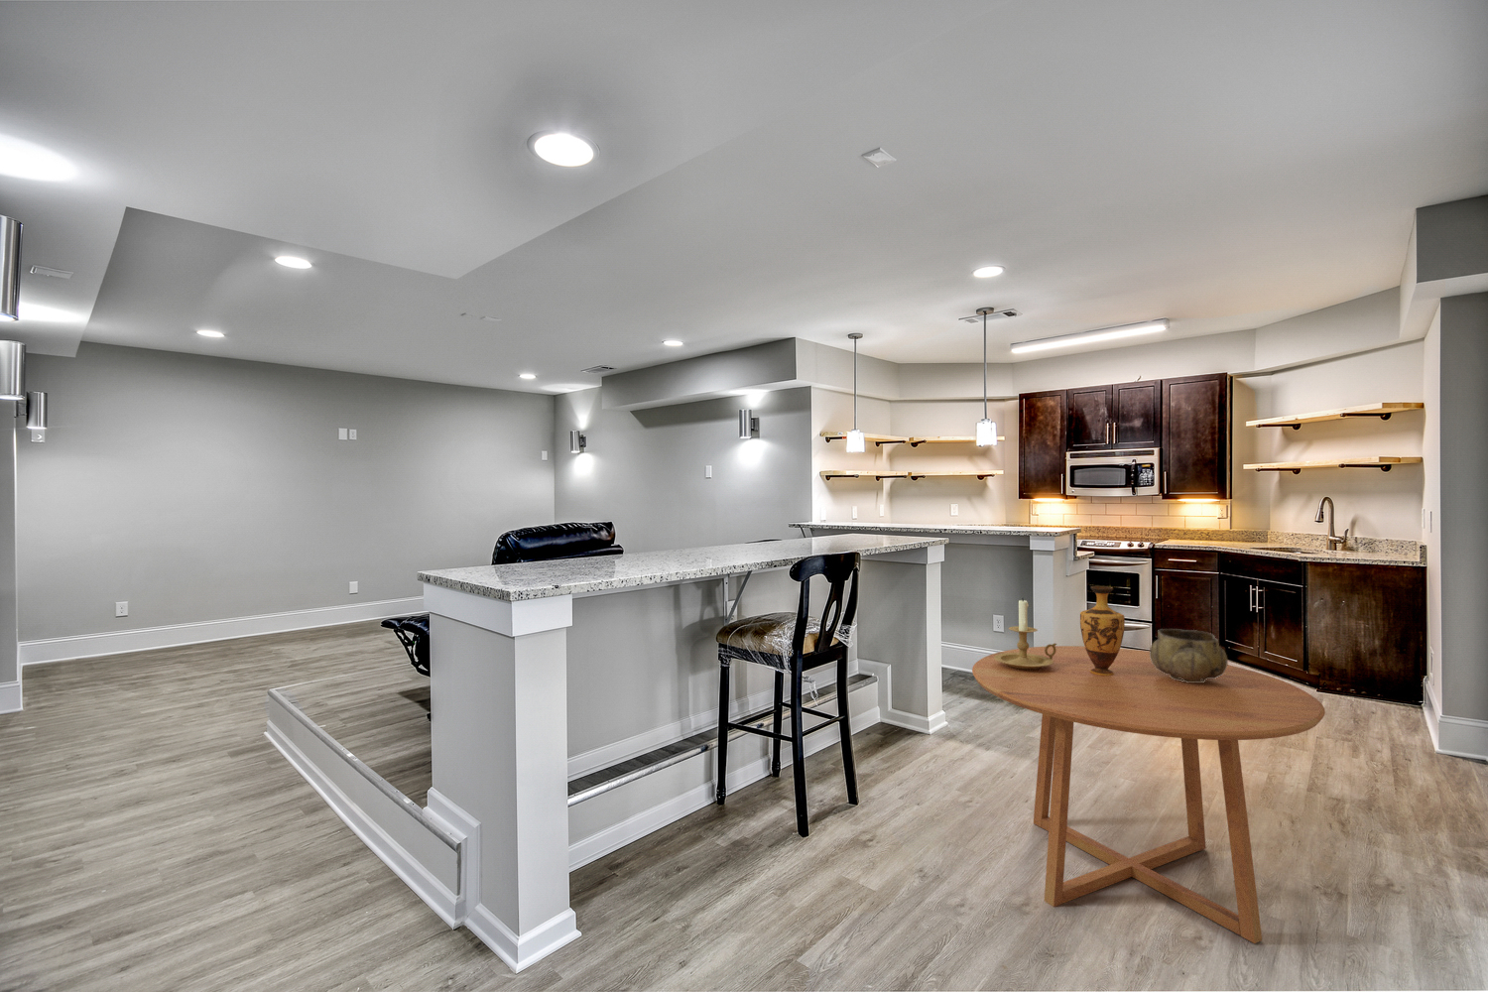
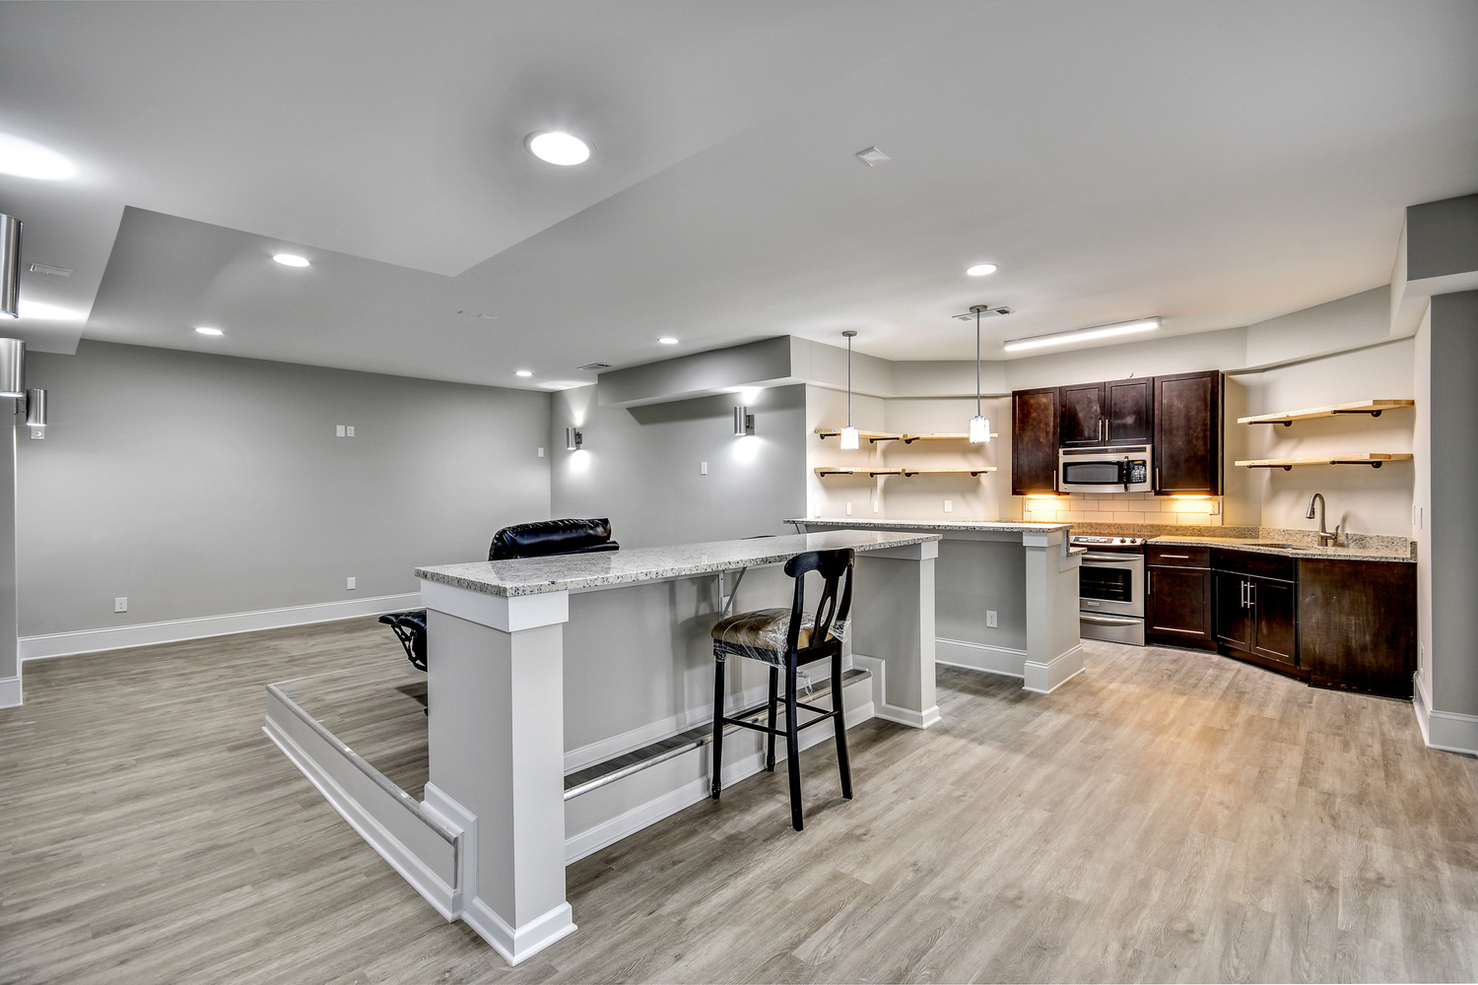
- dining table [971,644,1326,944]
- candle holder [994,597,1057,670]
- vase [1079,586,1126,675]
- decorative bowl [1149,628,1229,682]
